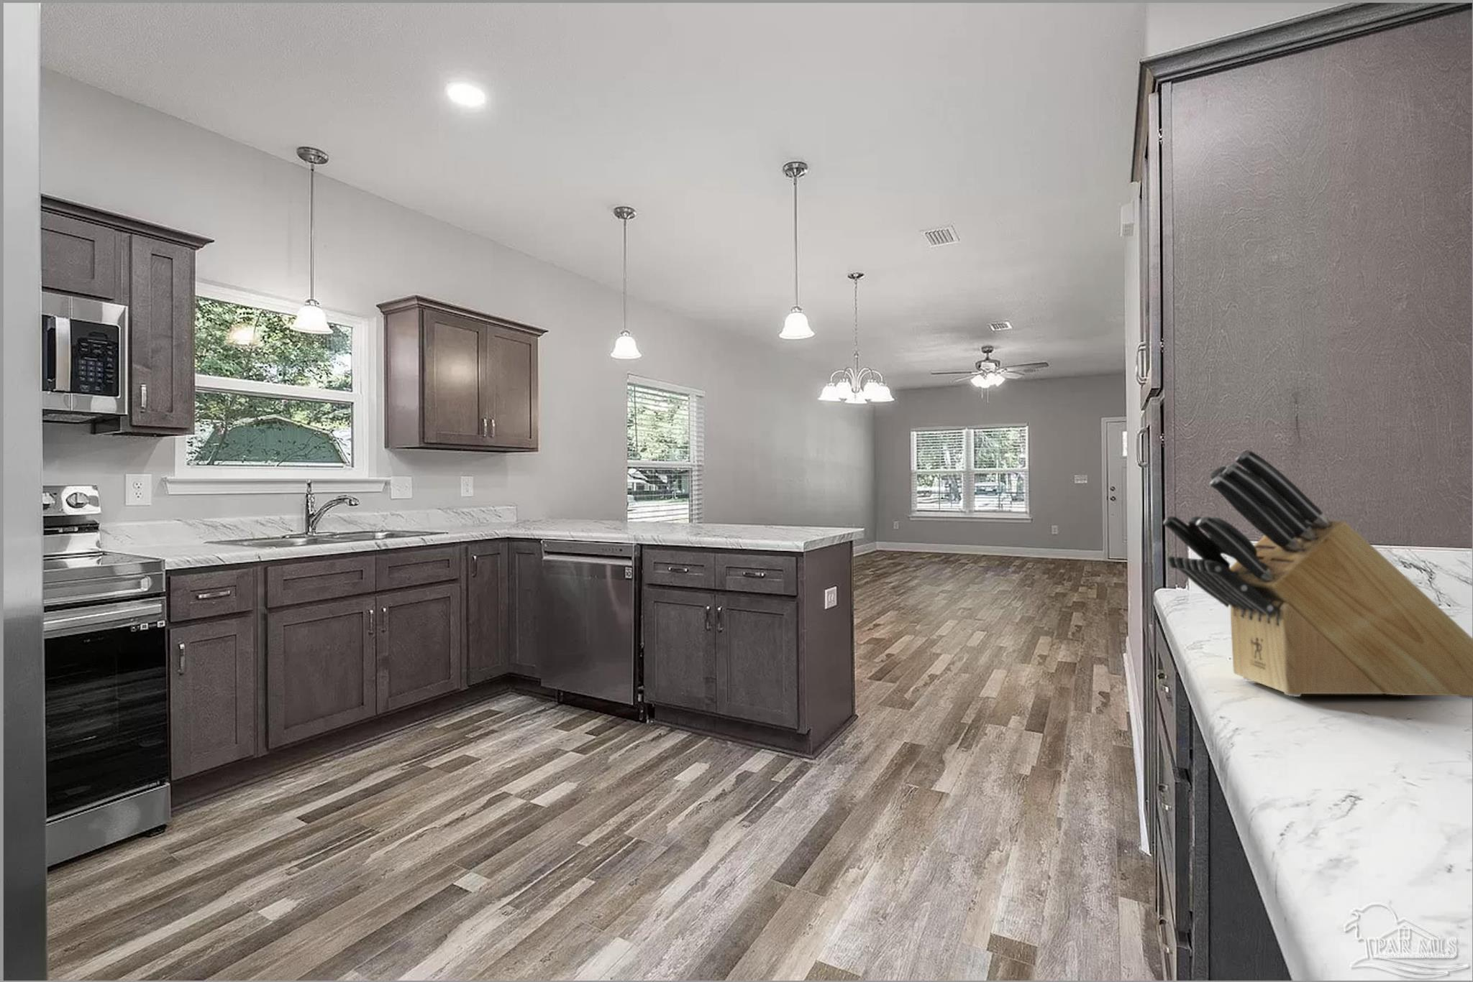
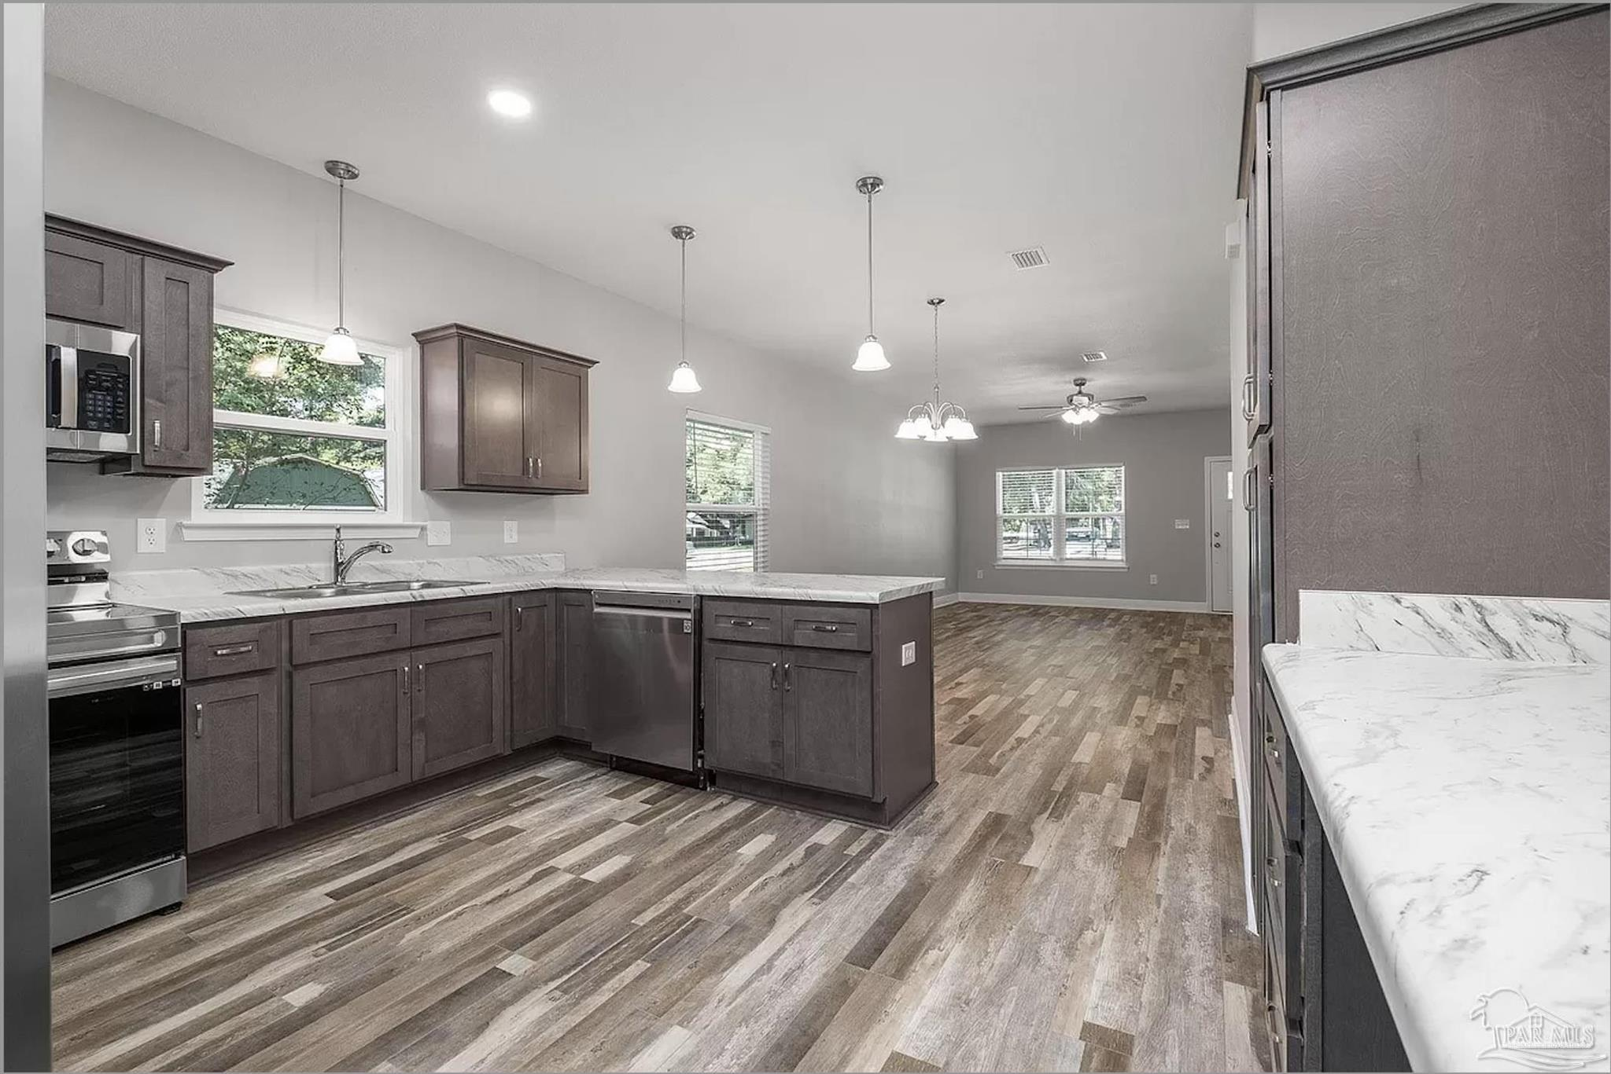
- knife block [1163,449,1473,699]
